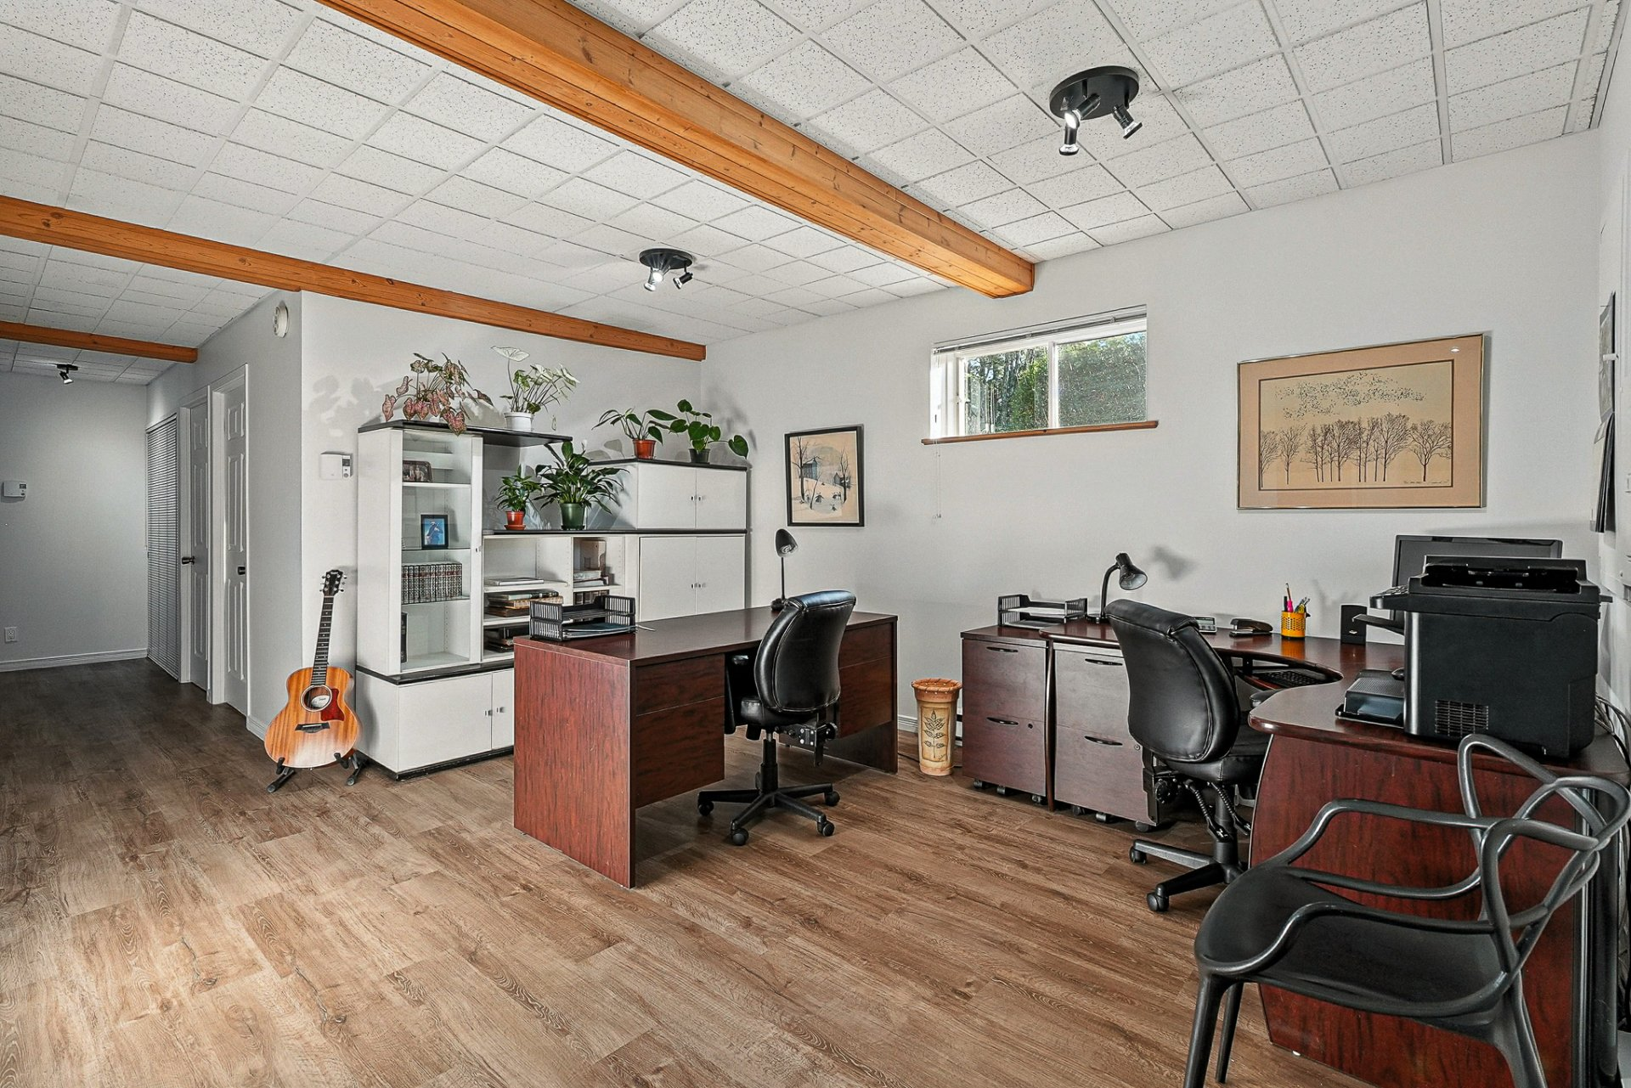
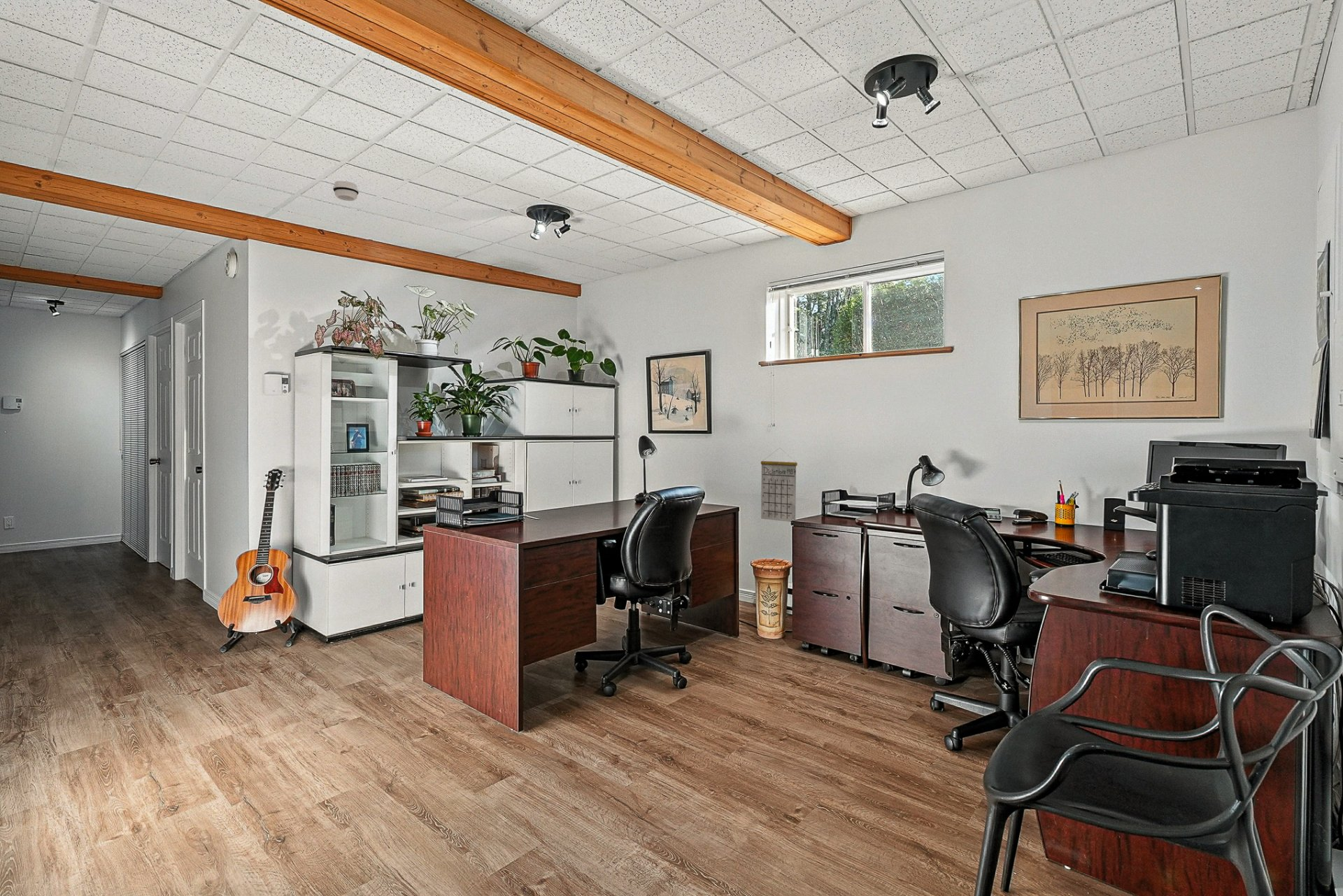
+ smoke detector [332,180,360,201]
+ calendar [760,447,798,522]
